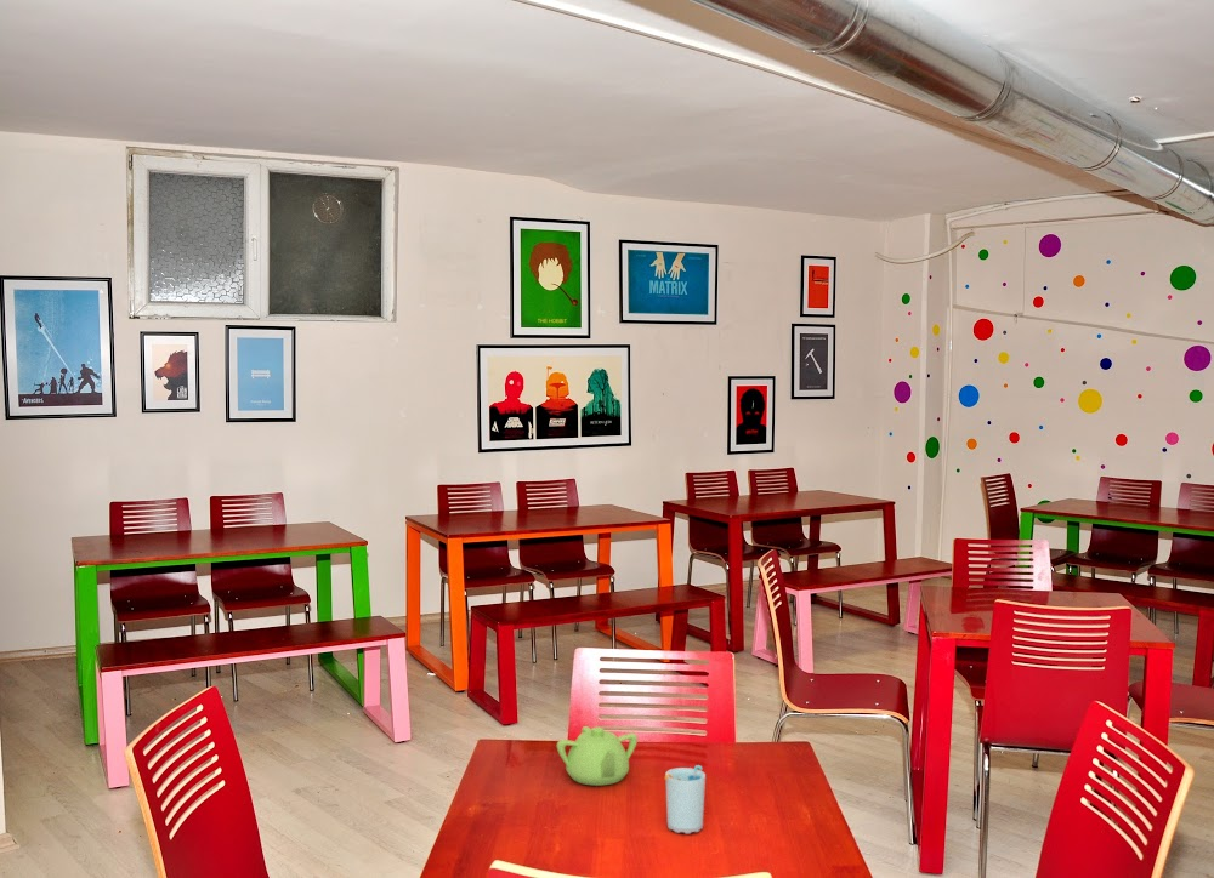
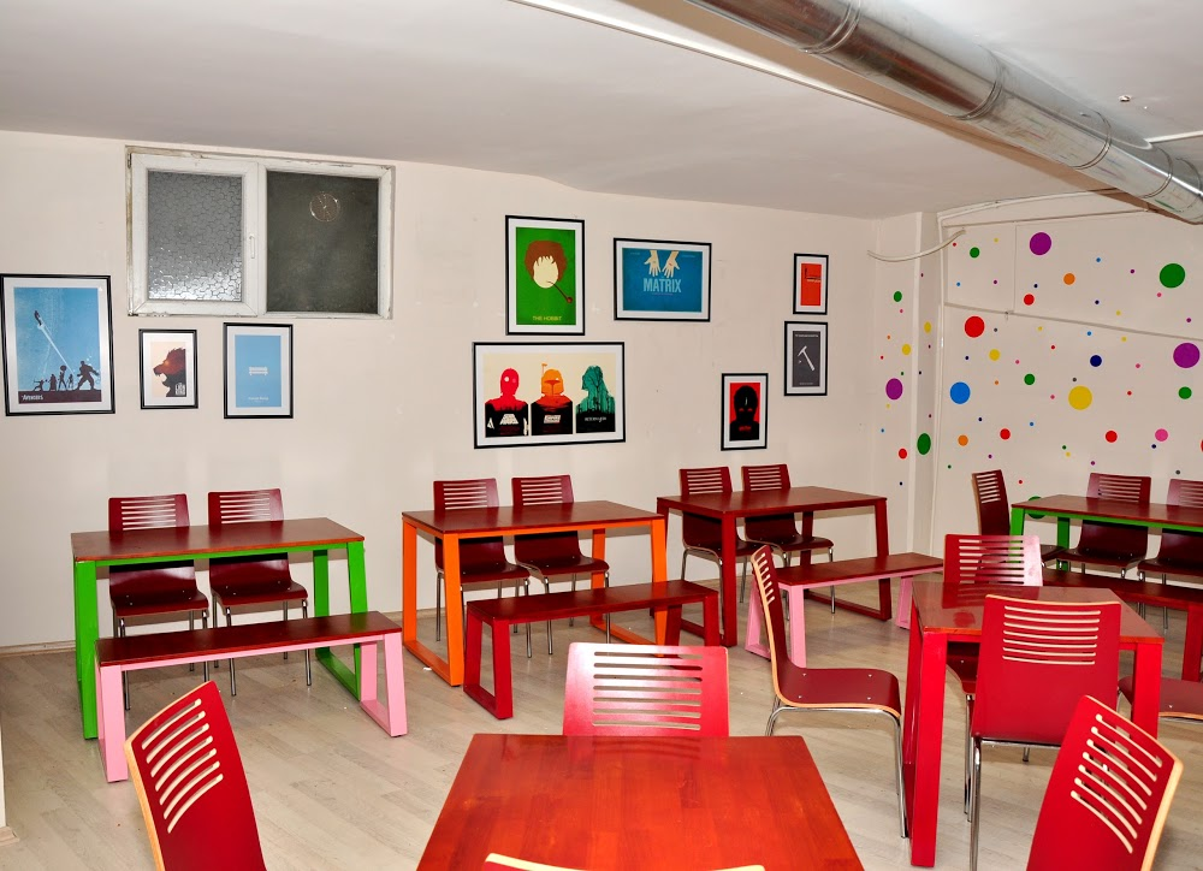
- teapot [556,725,639,787]
- cup [663,764,707,834]
